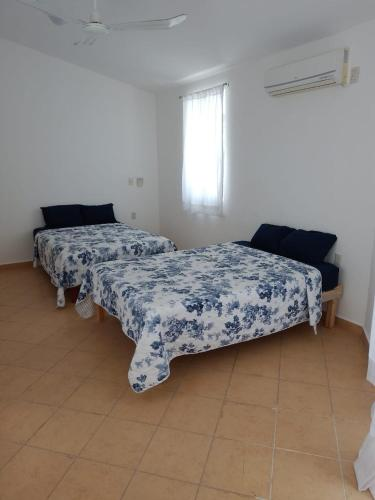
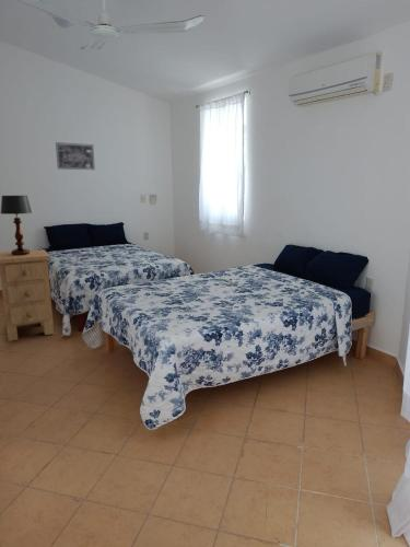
+ table lamp [0,195,33,255]
+ wall art [55,141,96,171]
+ nightstand [0,248,55,342]
